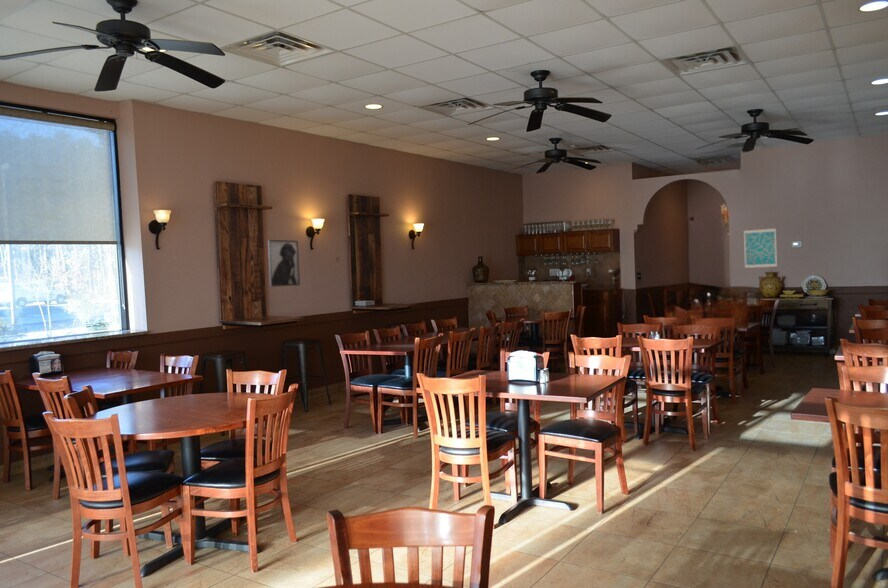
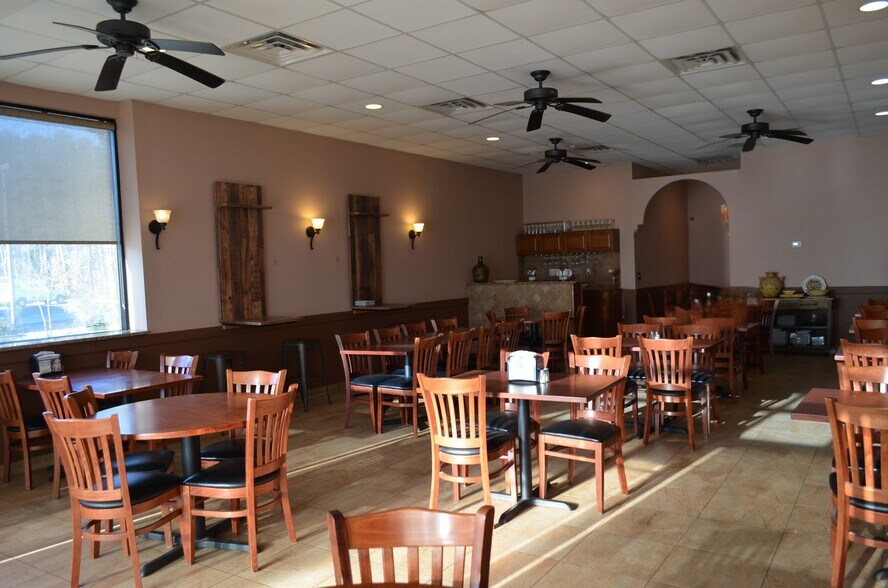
- wall art [743,227,778,269]
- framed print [267,239,301,288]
